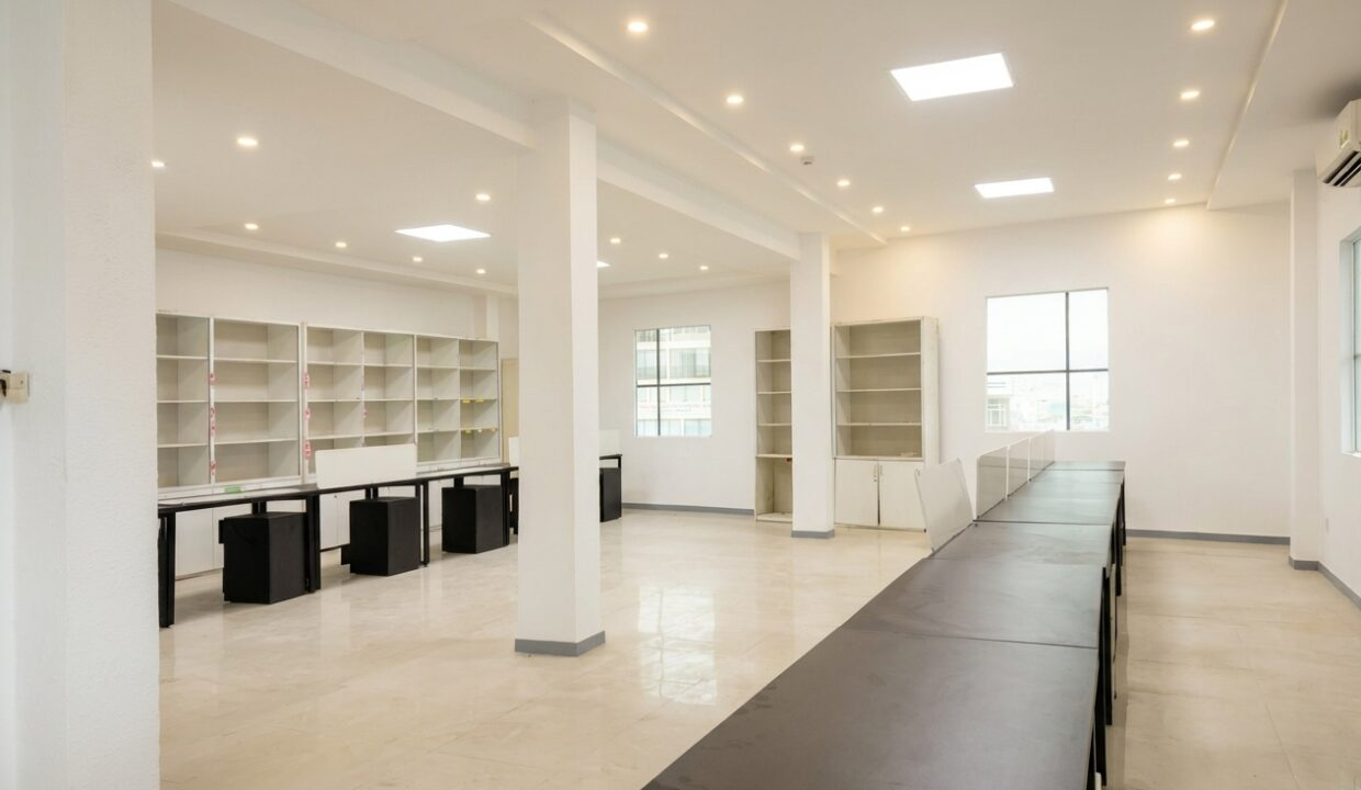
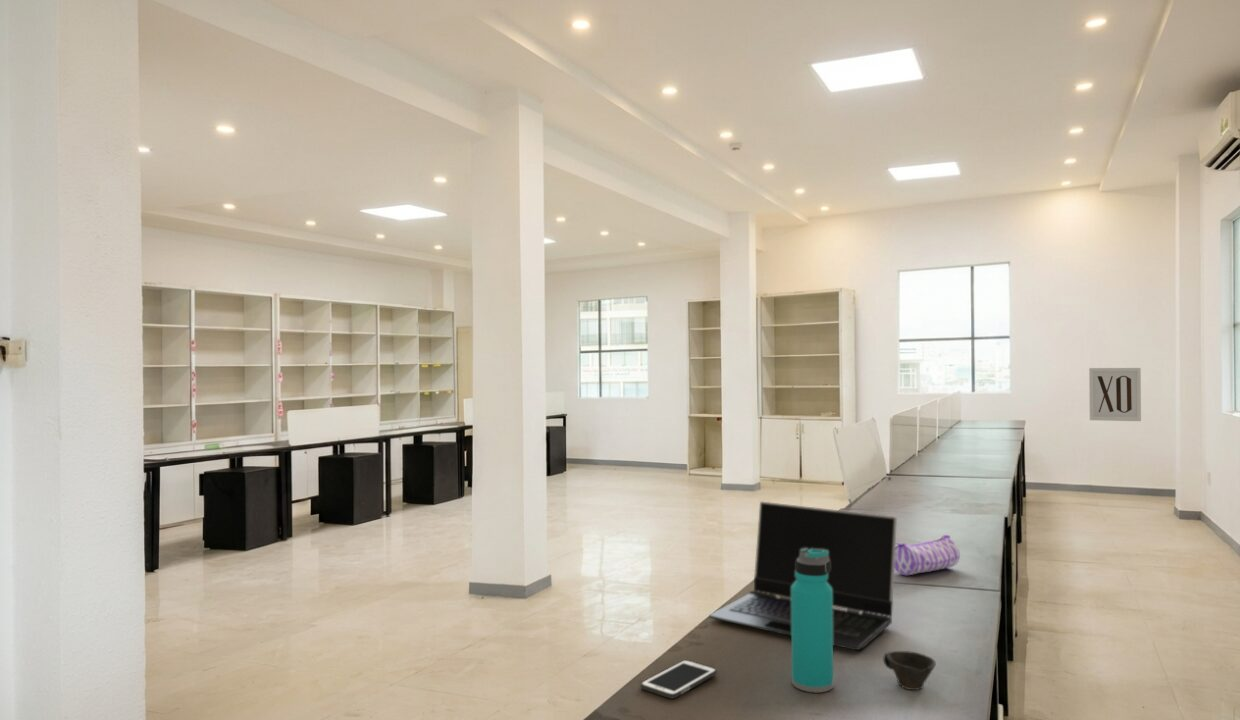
+ laptop computer [708,501,898,651]
+ pencil case [894,534,961,577]
+ water bottle [791,548,834,693]
+ wall art [1088,367,1142,422]
+ cup [882,650,937,691]
+ cell phone [640,659,718,700]
